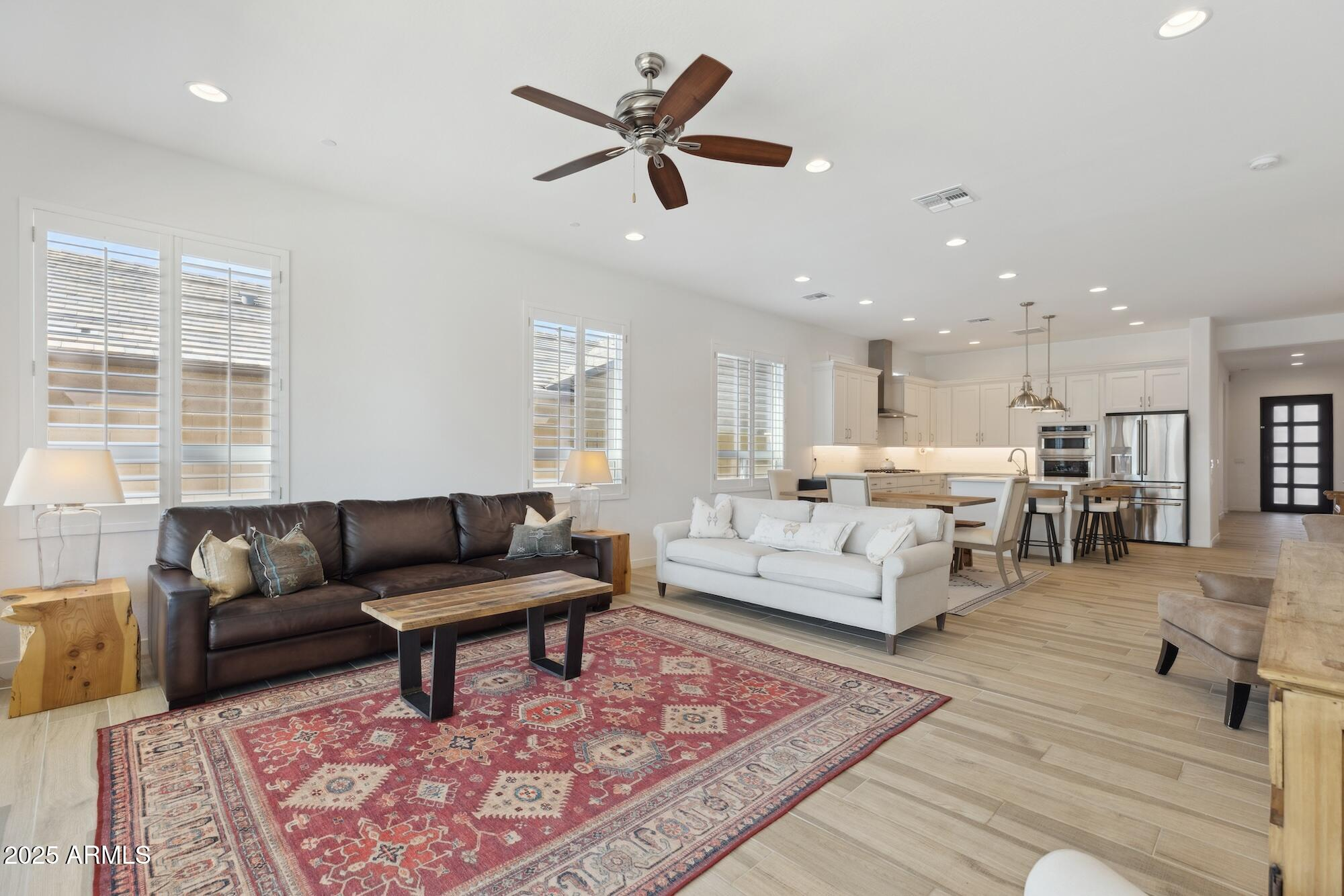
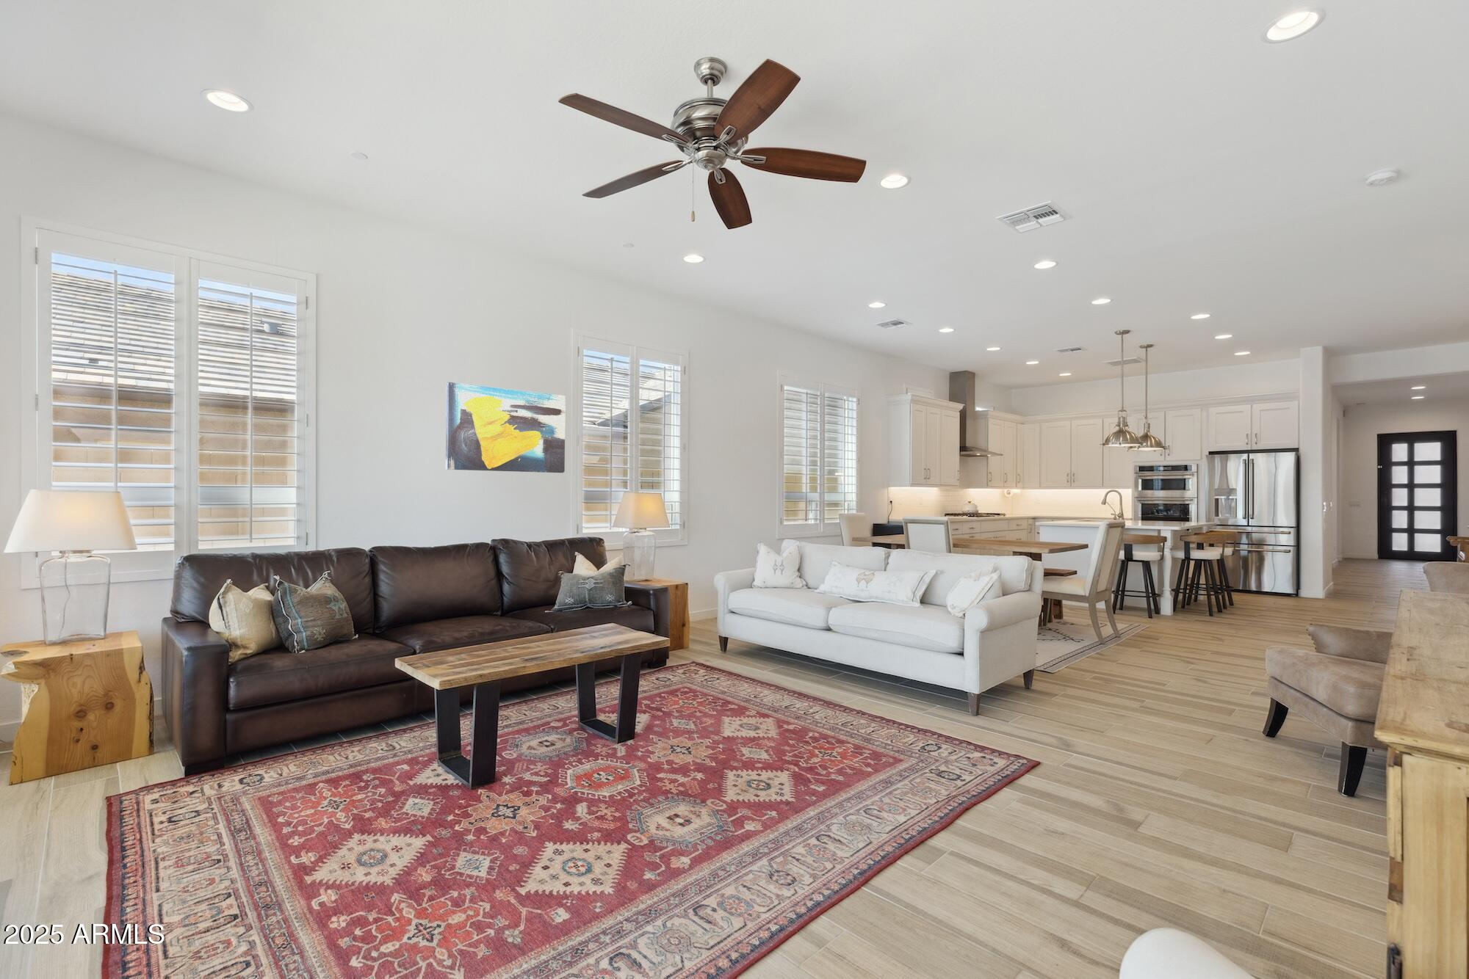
+ wall art [445,381,566,473]
